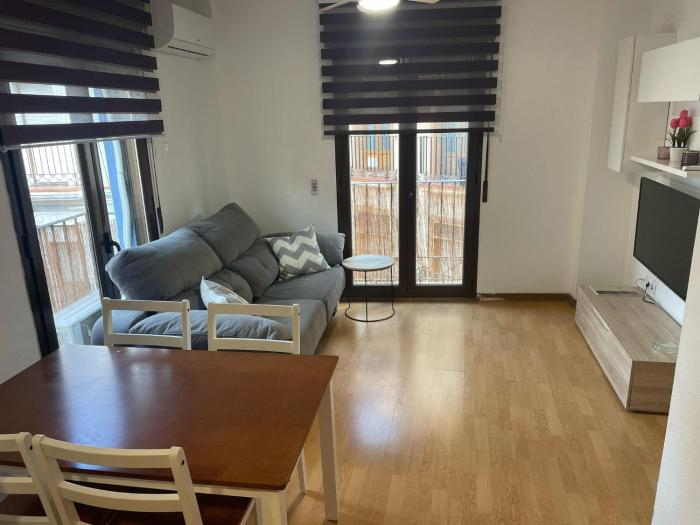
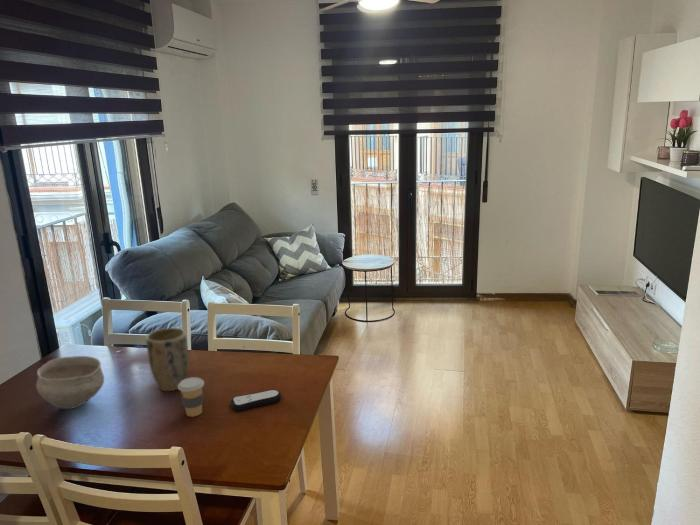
+ plant pot [145,327,190,392]
+ coffee cup [178,376,205,418]
+ bowl [35,355,105,410]
+ remote control [230,389,282,411]
